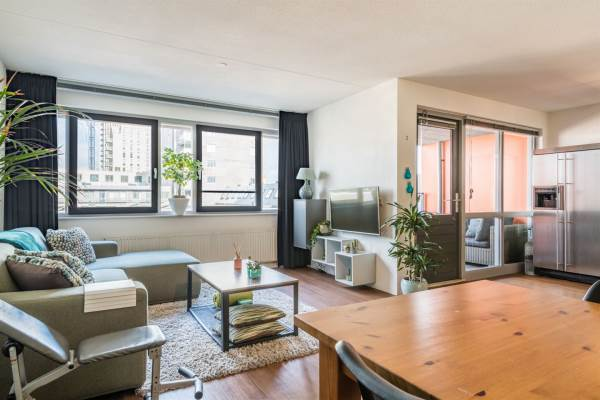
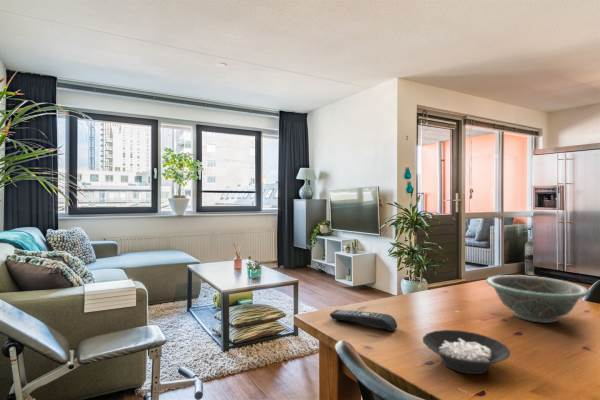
+ decorative bowl [485,274,591,324]
+ cereal bowl [422,329,512,375]
+ remote control [329,309,398,332]
